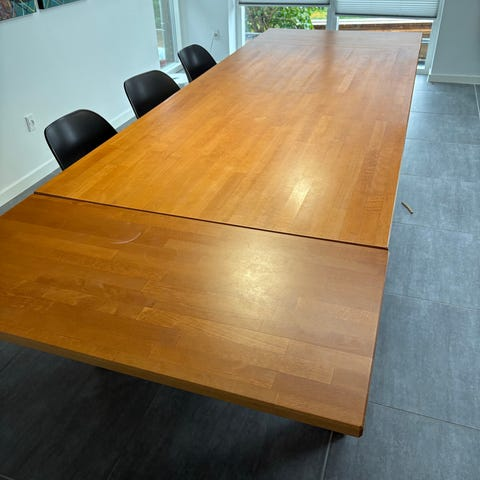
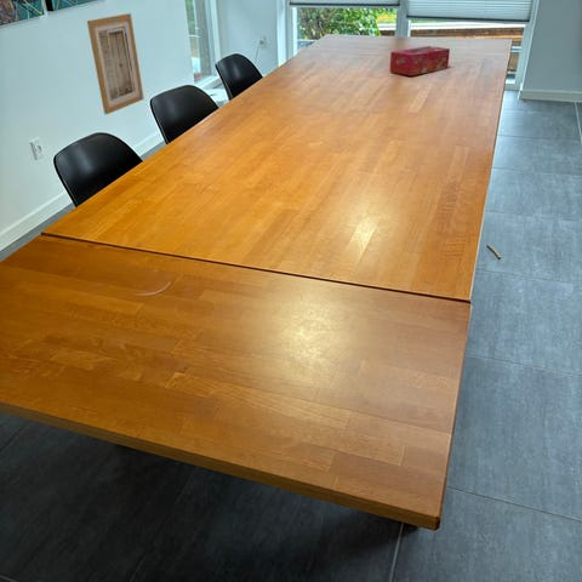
+ wall art [86,12,146,115]
+ tissue box [389,45,451,76]
